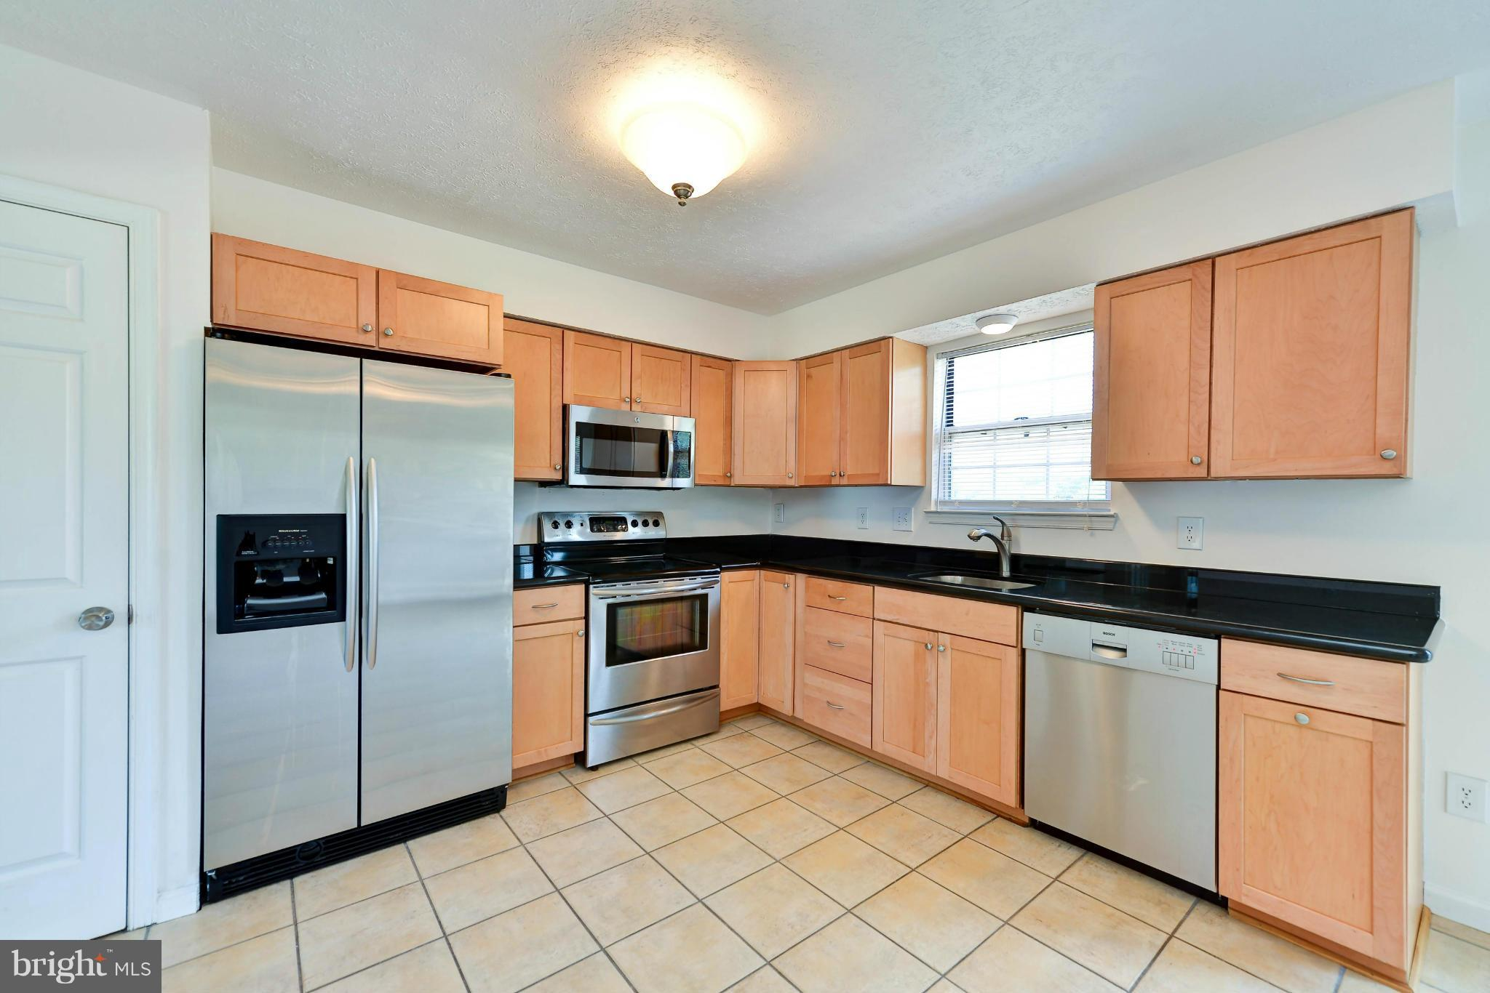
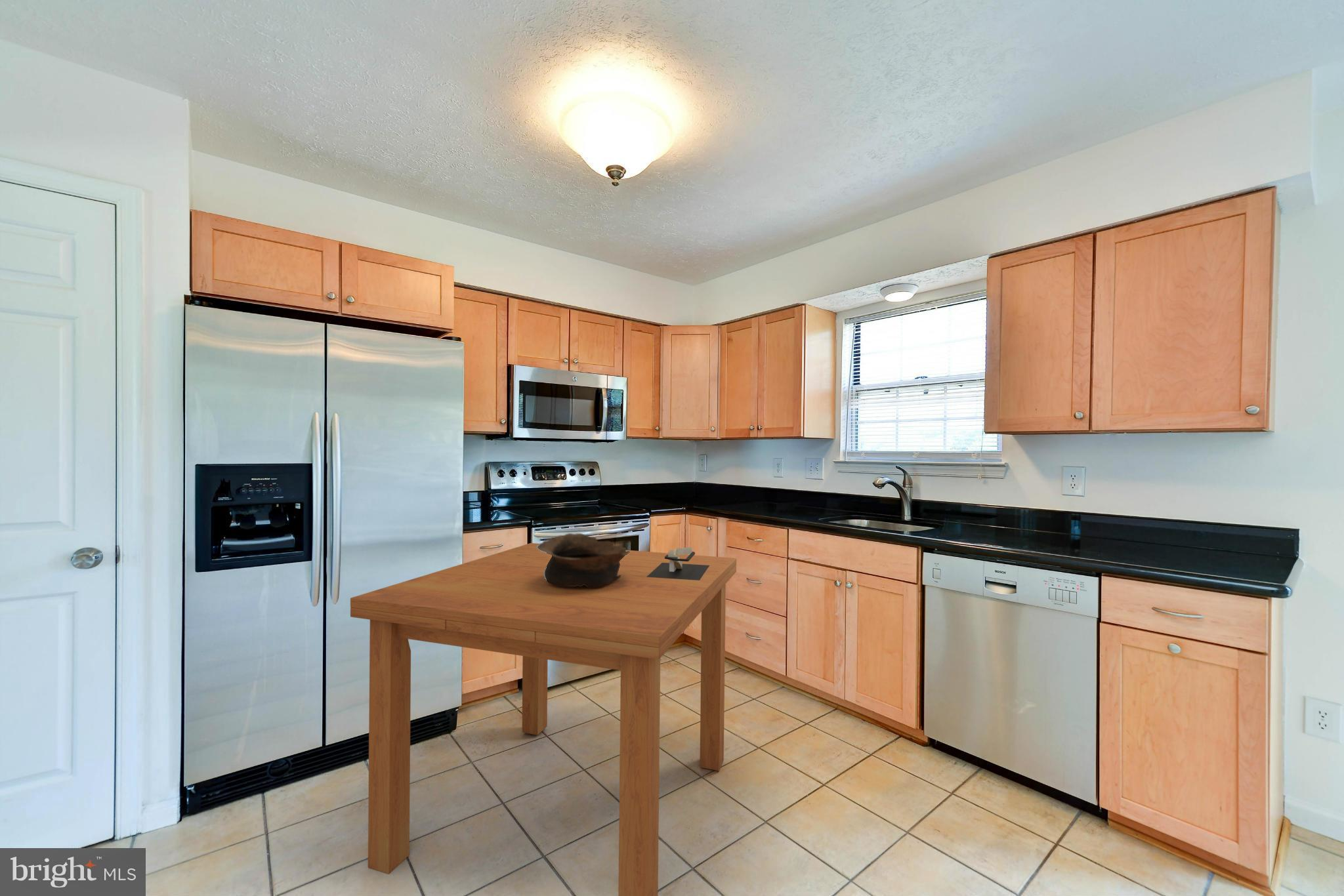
+ dining table [350,542,737,896]
+ napkin holder [647,546,709,580]
+ bowl [537,533,629,588]
